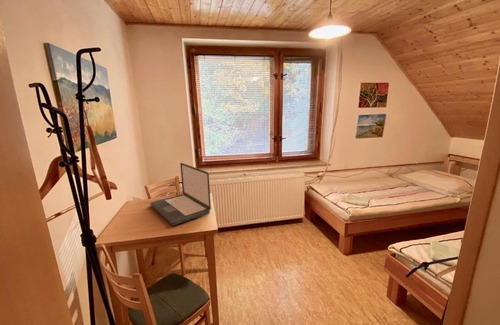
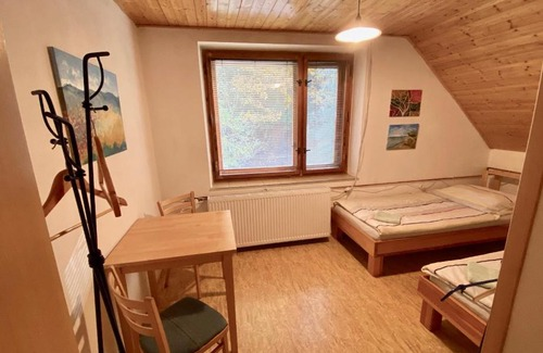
- laptop [149,162,212,226]
